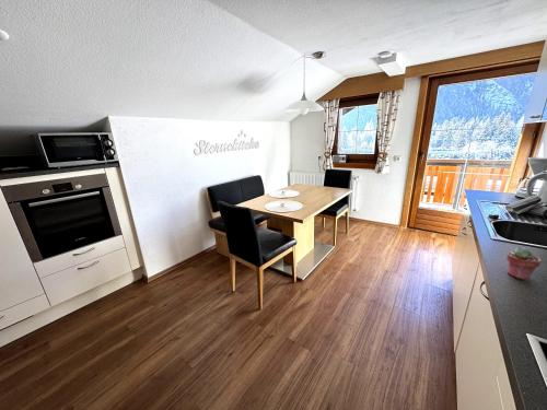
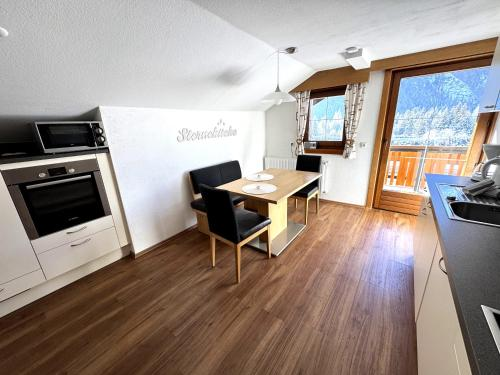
- potted succulent [505,246,542,281]
